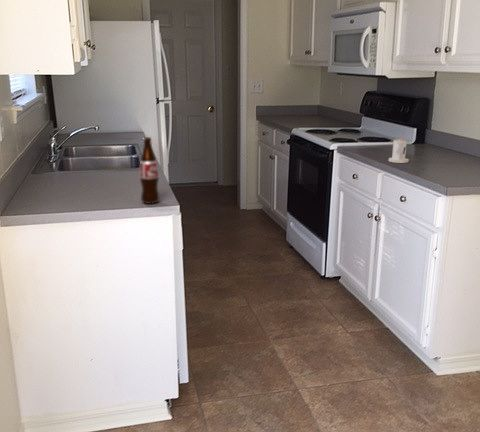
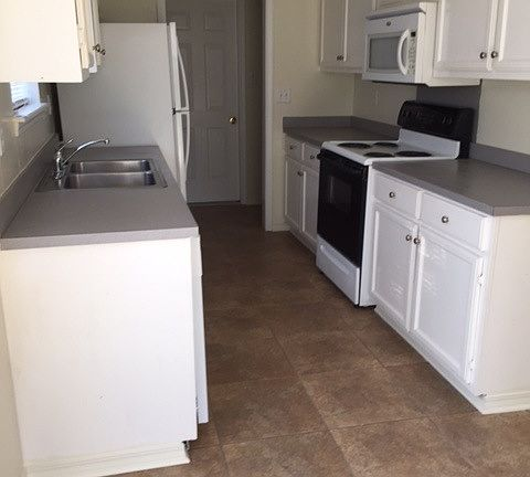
- candle [388,136,410,164]
- bottle [139,136,161,205]
